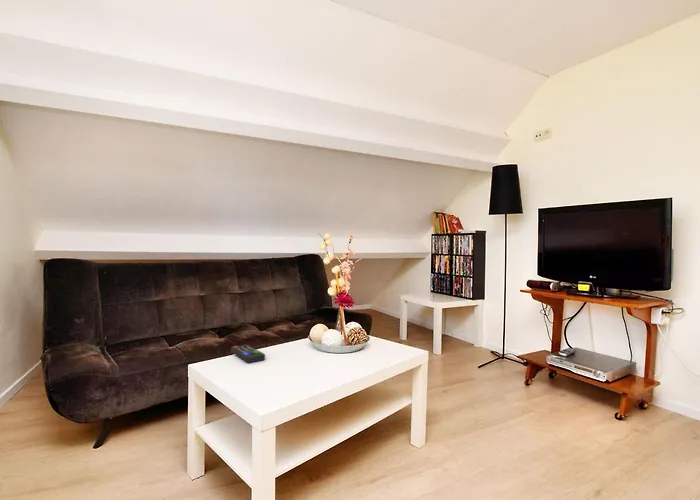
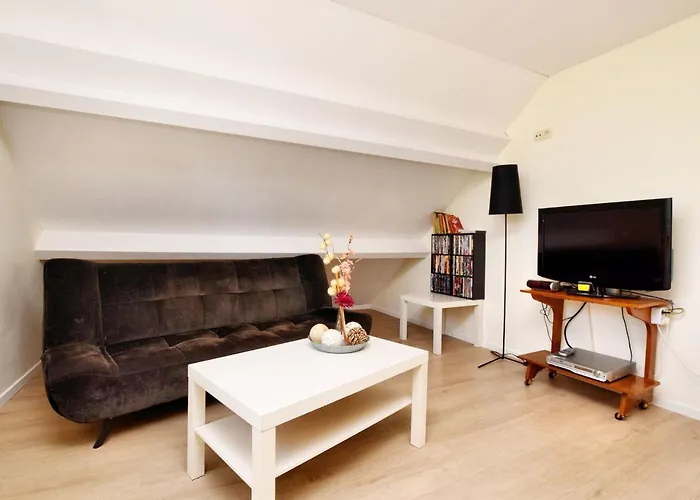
- remote control [230,344,266,364]
